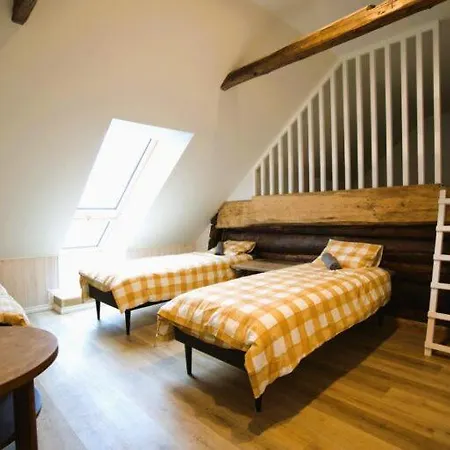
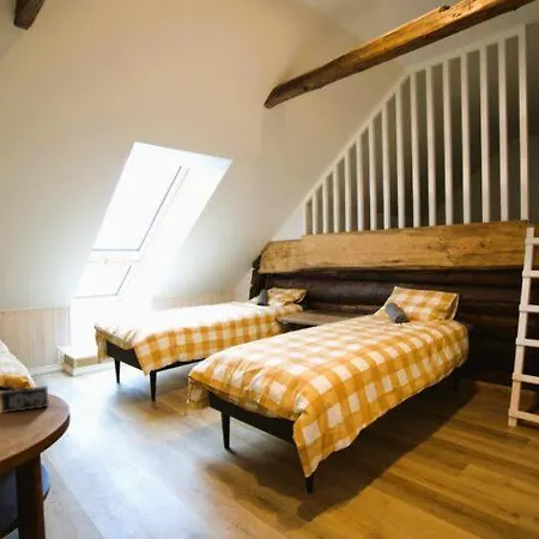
+ alarm clock [0,384,50,414]
